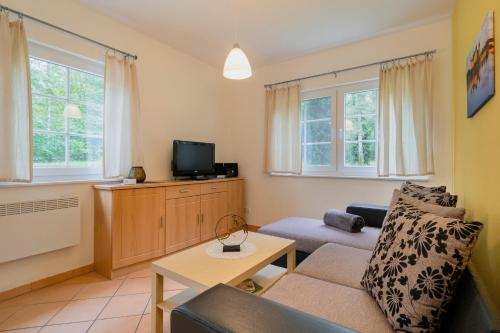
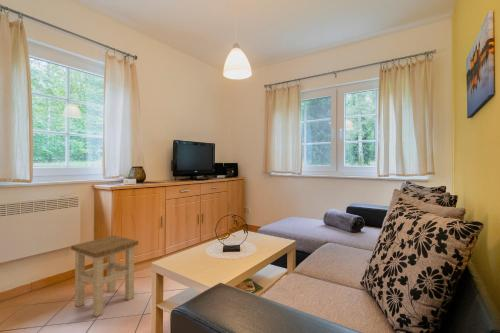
+ stool [70,234,139,318]
